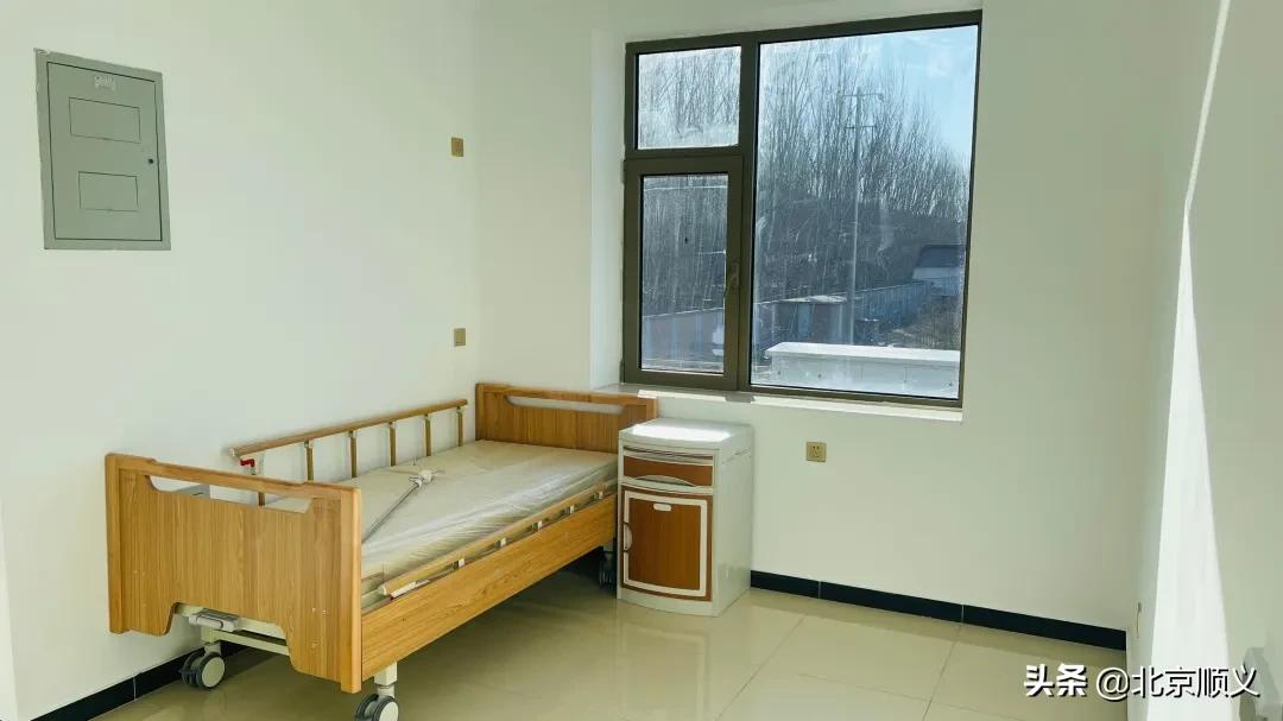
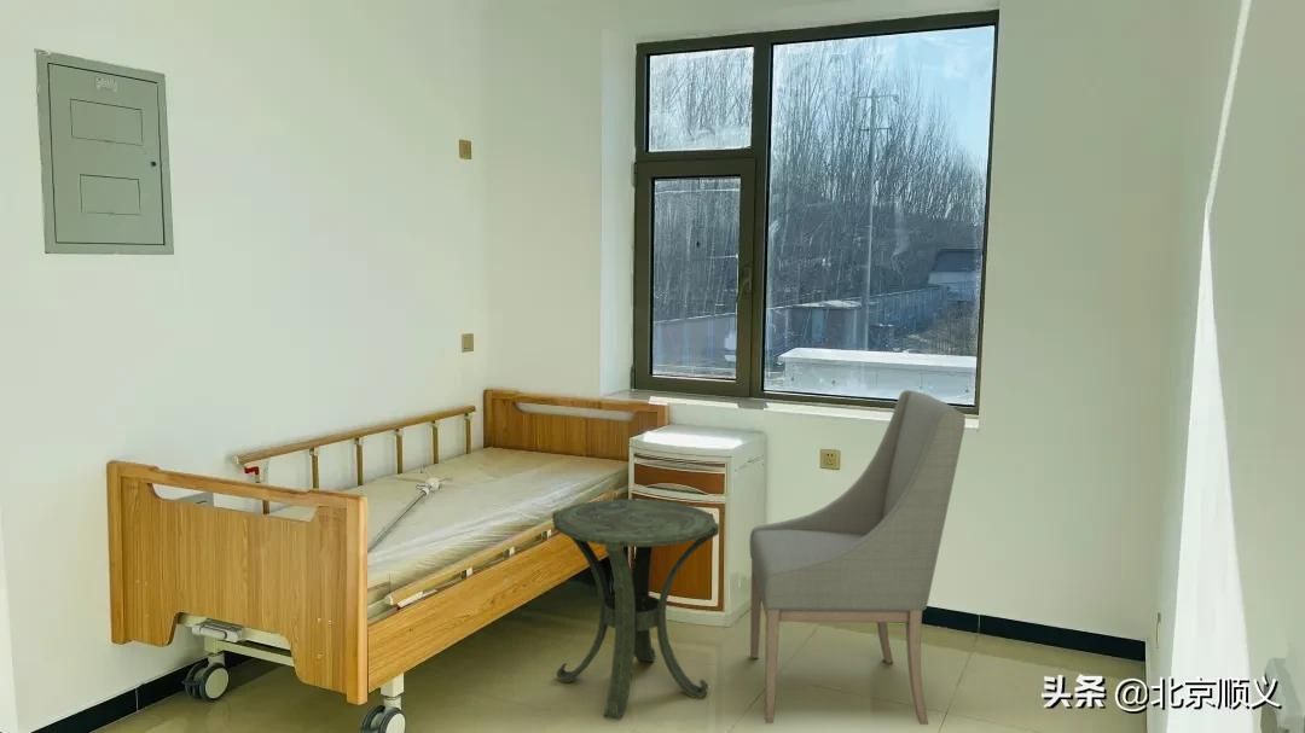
+ chair [748,389,967,726]
+ side table [551,498,720,720]
